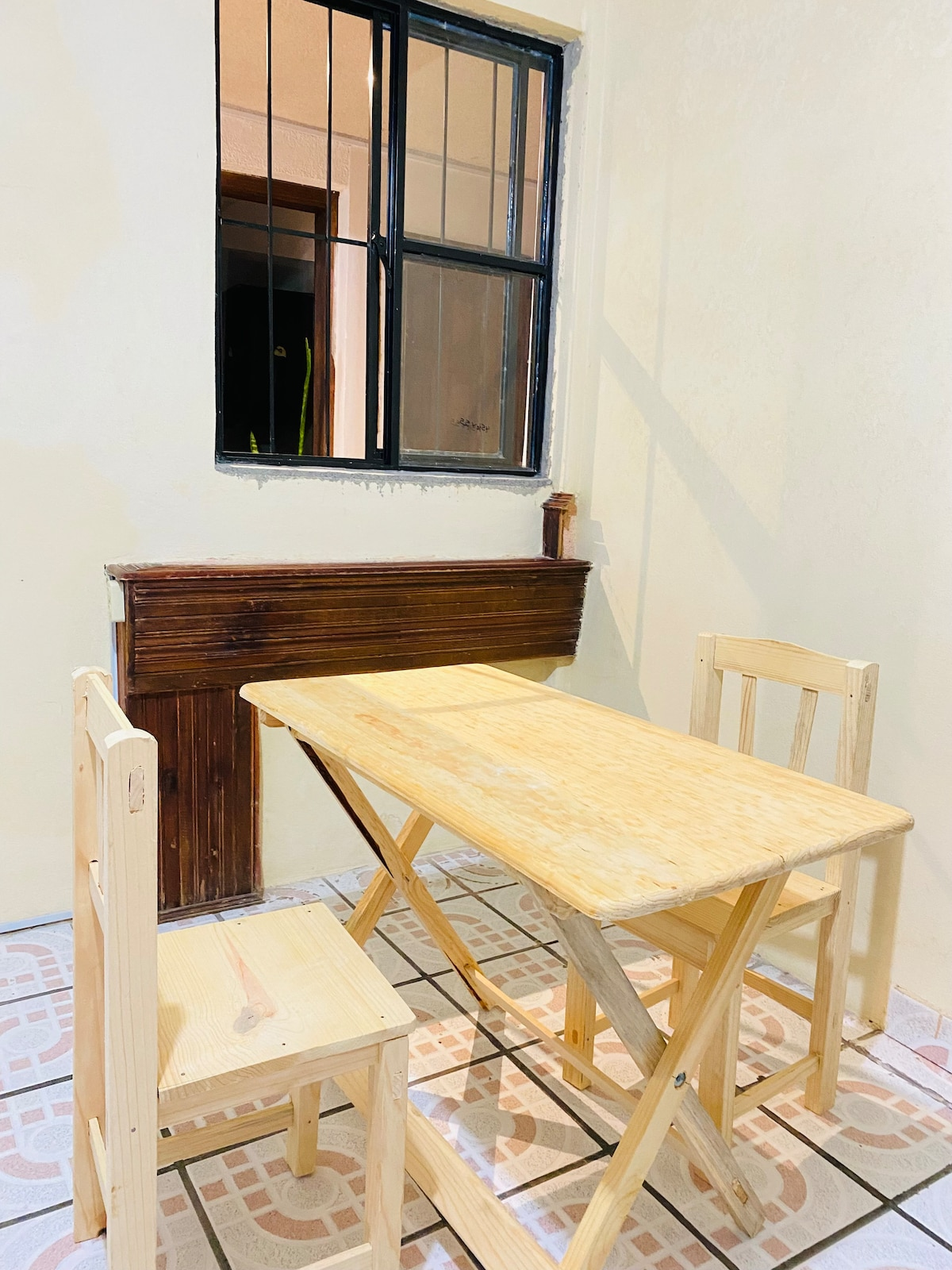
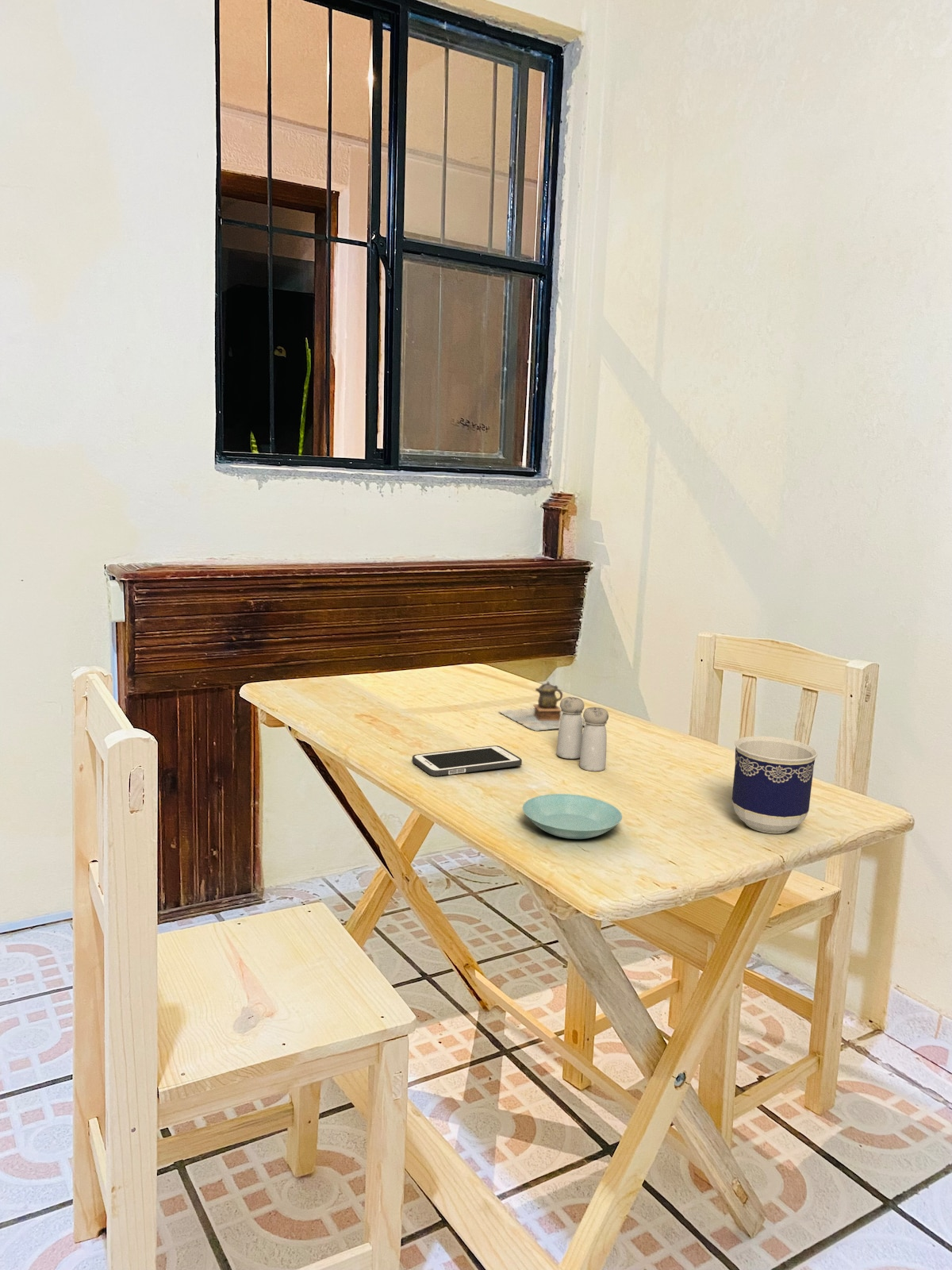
+ salt and pepper shaker [556,696,609,772]
+ cell phone [412,745,523,777]
+ teapot [498,681,585,732]
+ cup [731,735,819,834]
+ saucer [522,793,623,840]
